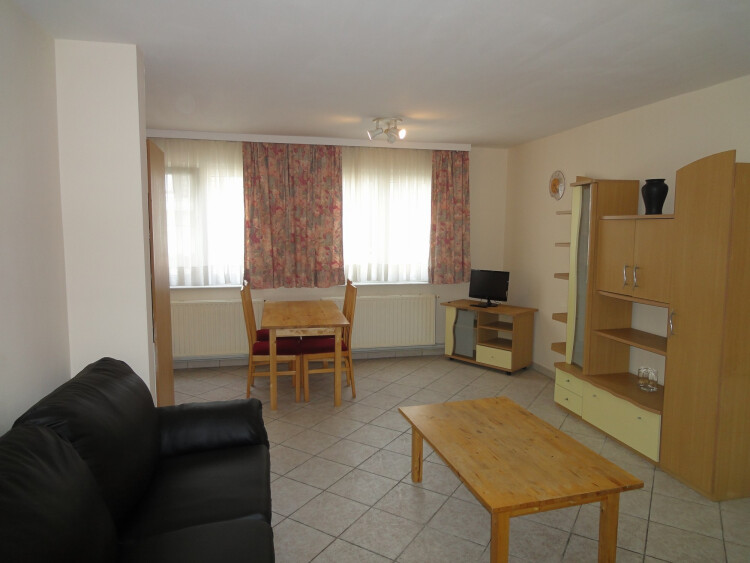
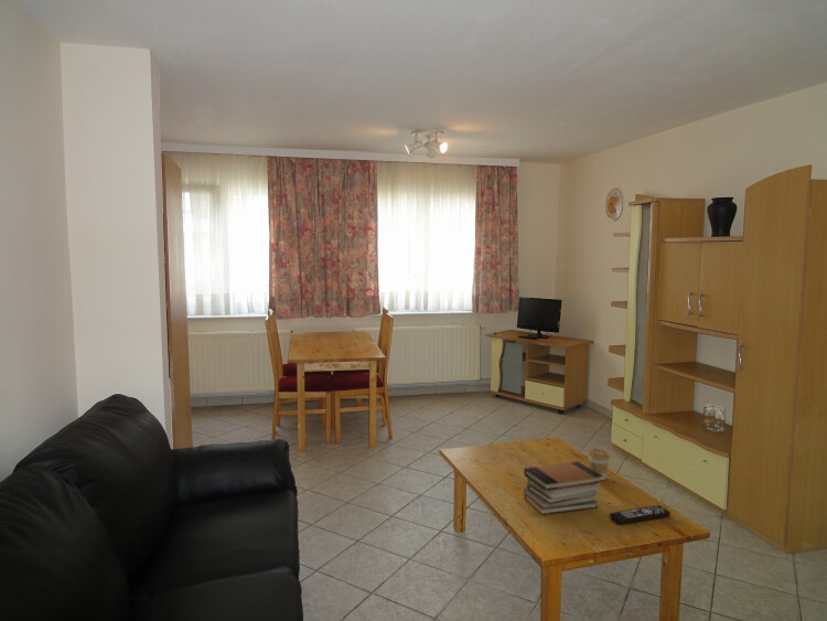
+ coffee cup [588,448,611,481]
+ book stack [523,460,604,515]
+ remote control [609,504,672,525]
